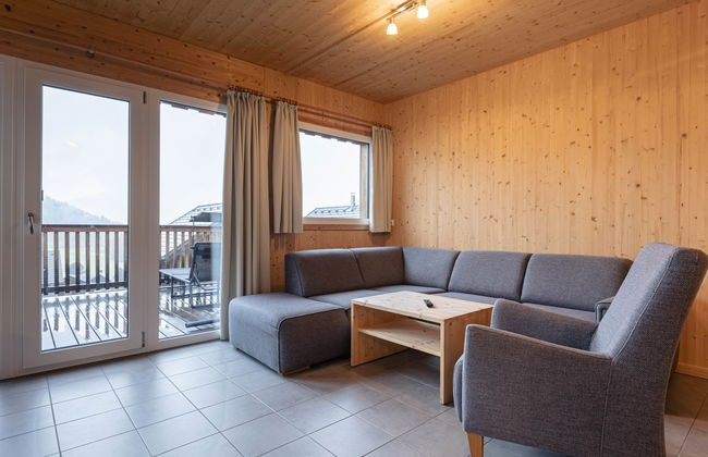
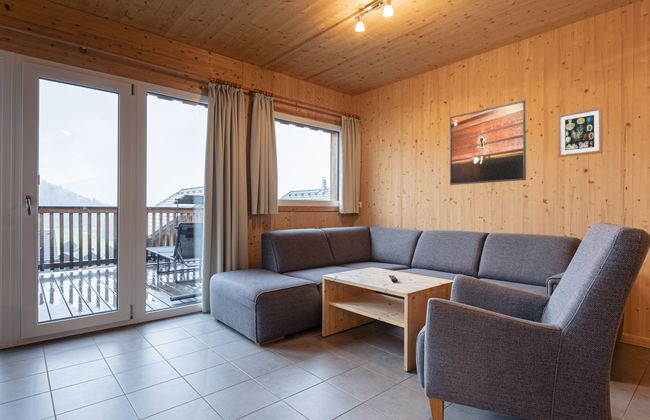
+ wall art [557,106,604,158]
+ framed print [449,100,527,186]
